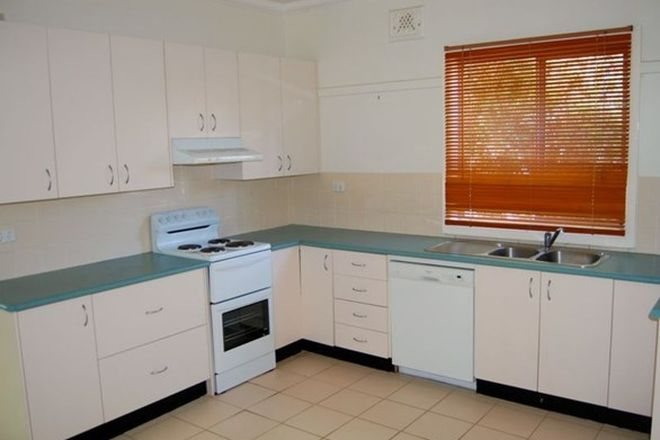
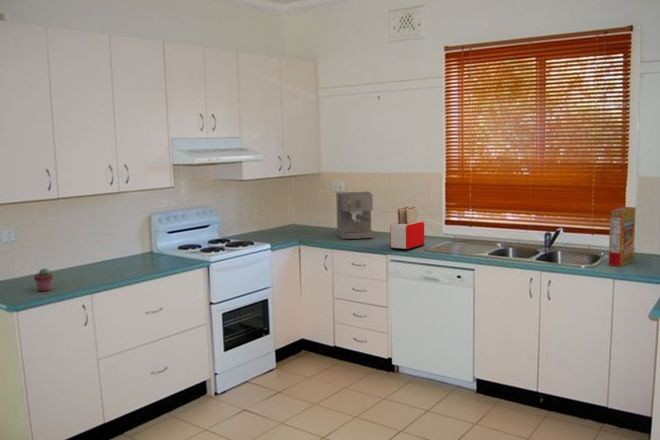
+ cereal box [608,206,637,267]
+ potted succulent [33,267,54,292]
+ toaster [389,206,425,251]
+ coffee maker [335,191,375,241]
